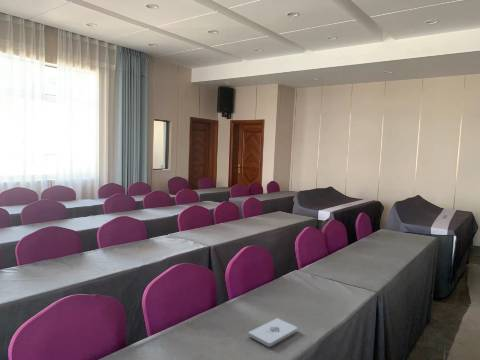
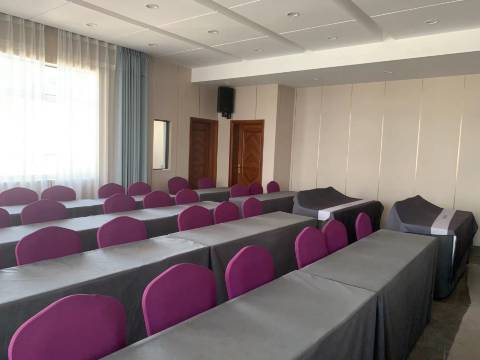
- notepad [247,317,298,348]
